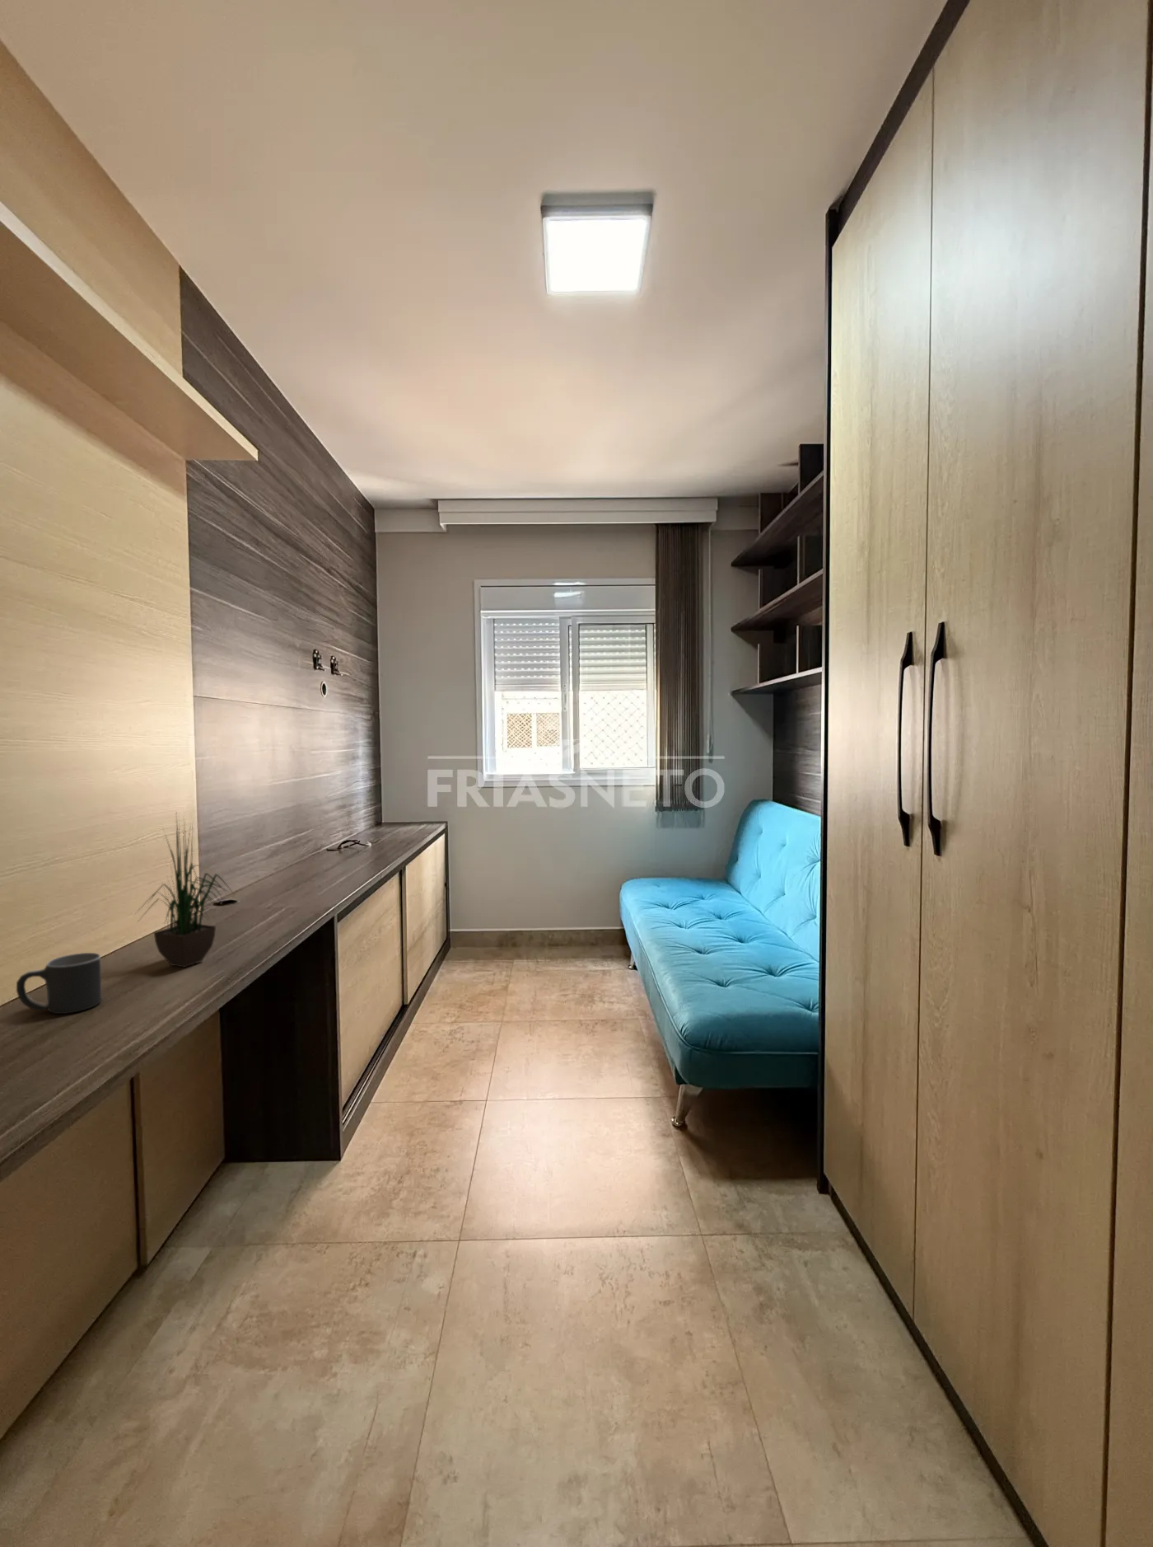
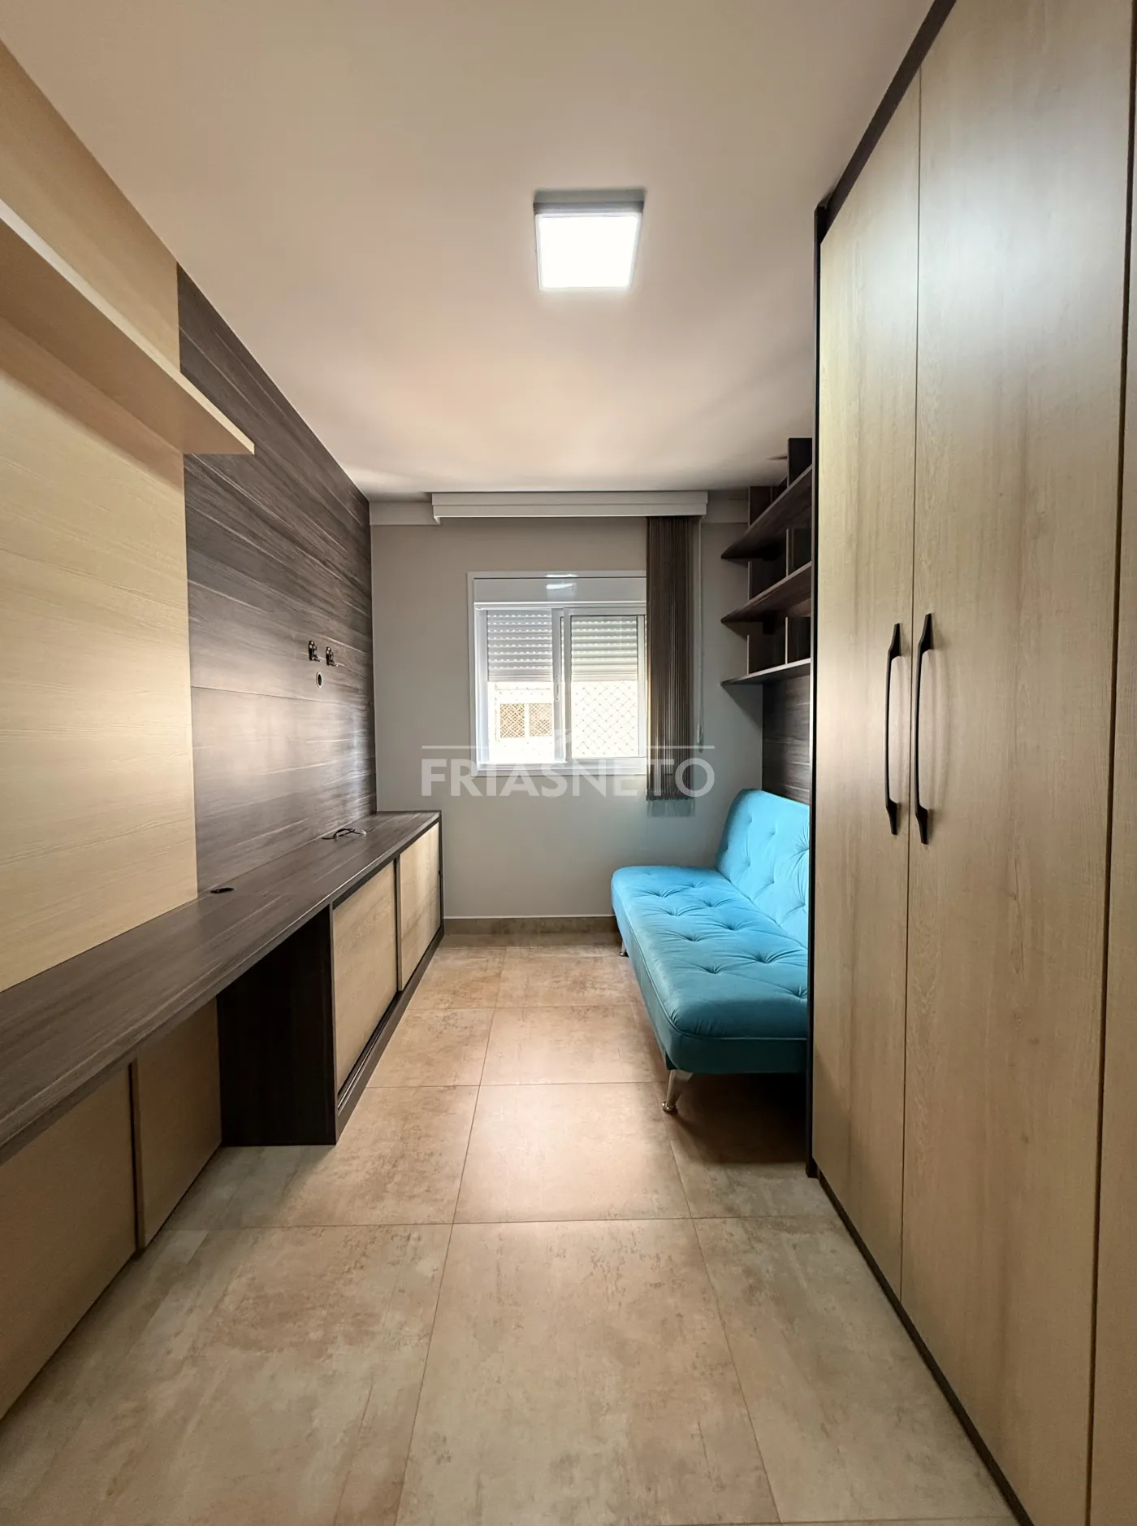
- mug [16,952,103,1014]
- potted plant [136,813,234,968]
